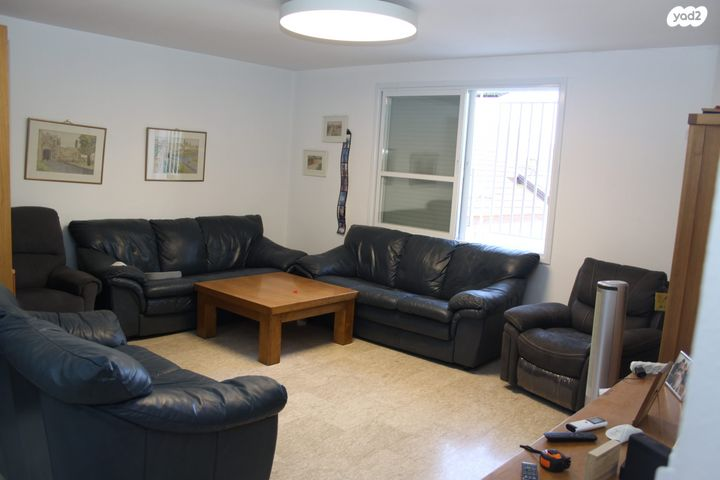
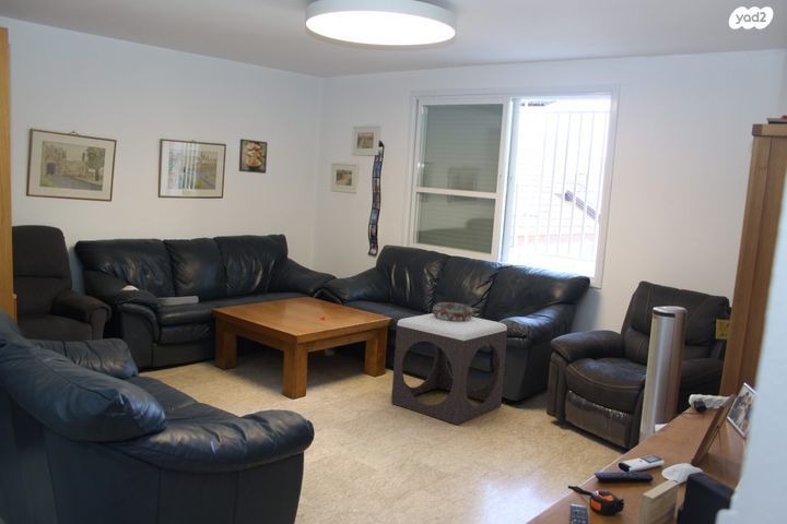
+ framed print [238,138,269,175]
+ decorative bowl [432,301,474,321]
+ footstool [390,312,508,426]
